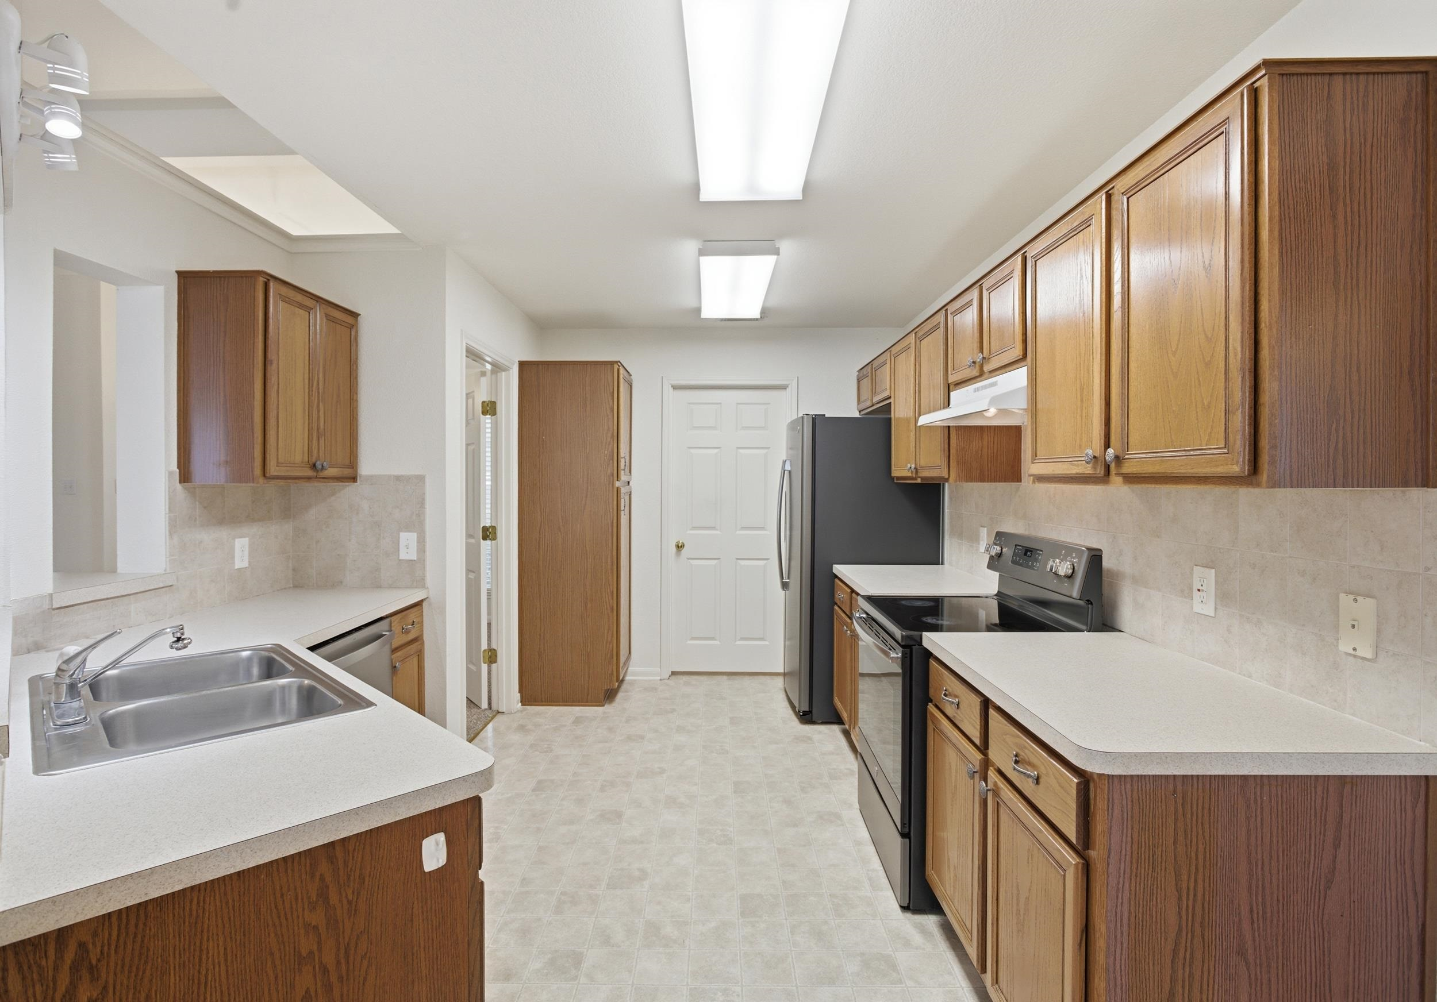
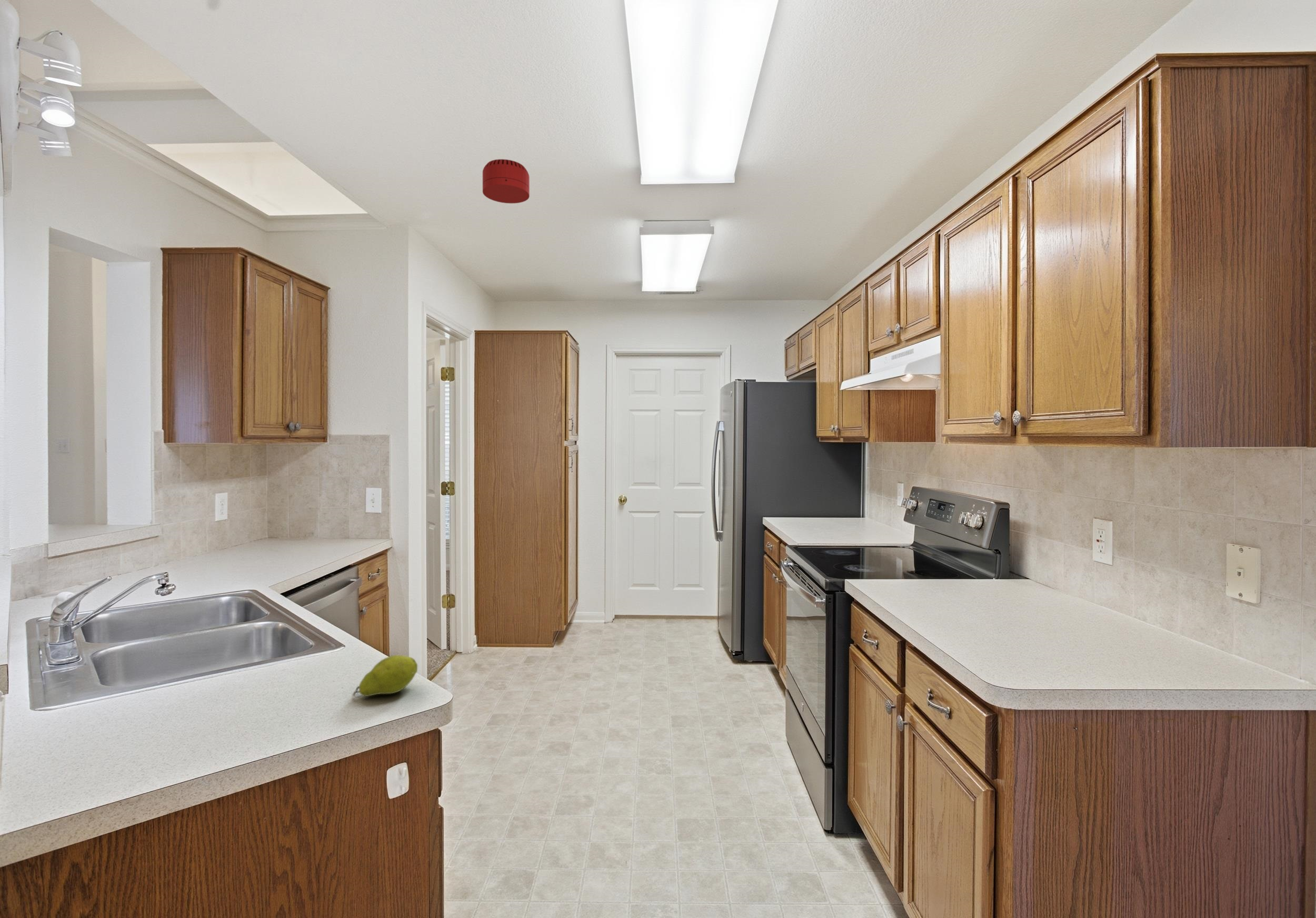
+ smoke detector [482,158,530,204]
+ fruit [355,655,418,697]
